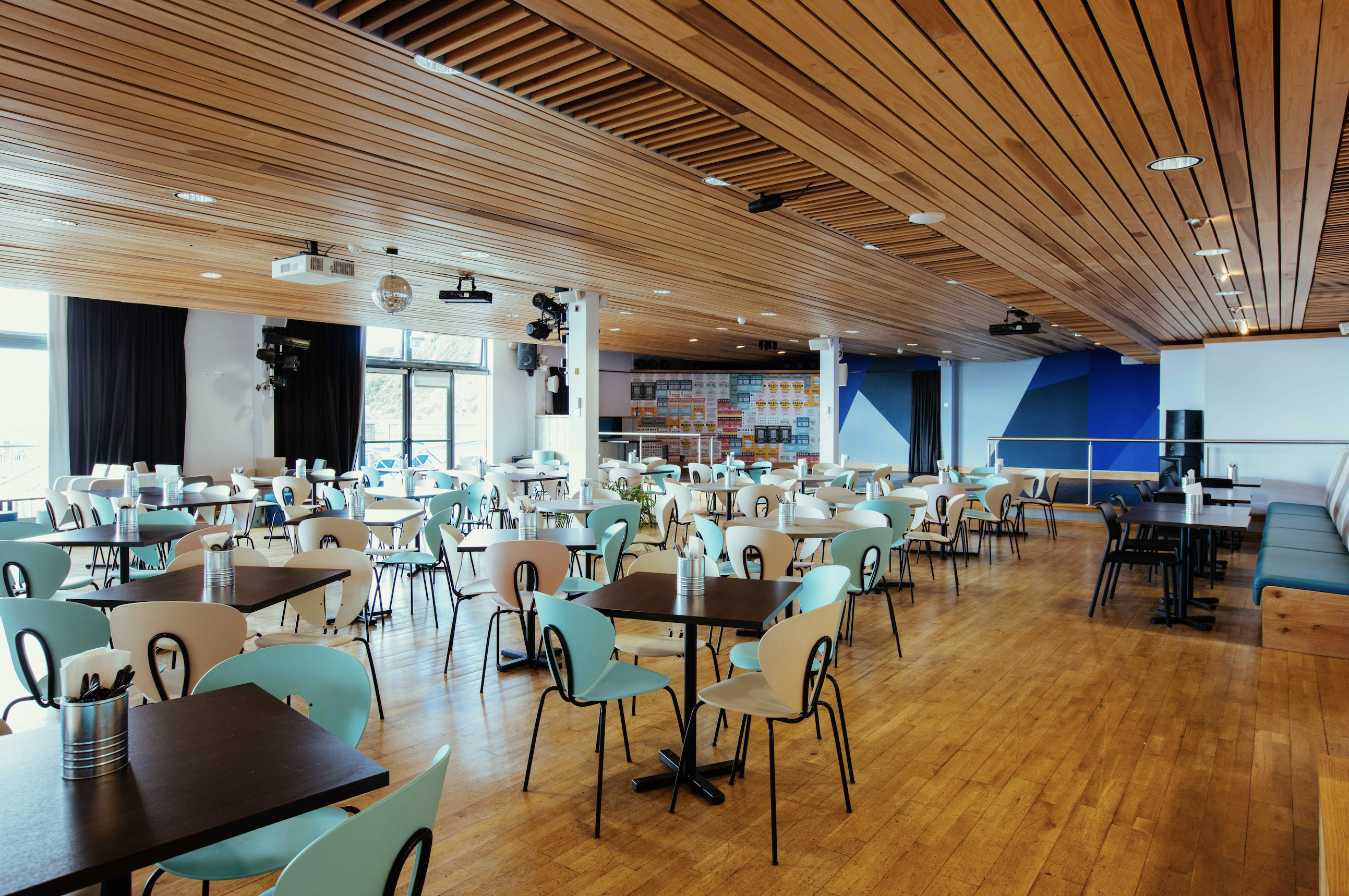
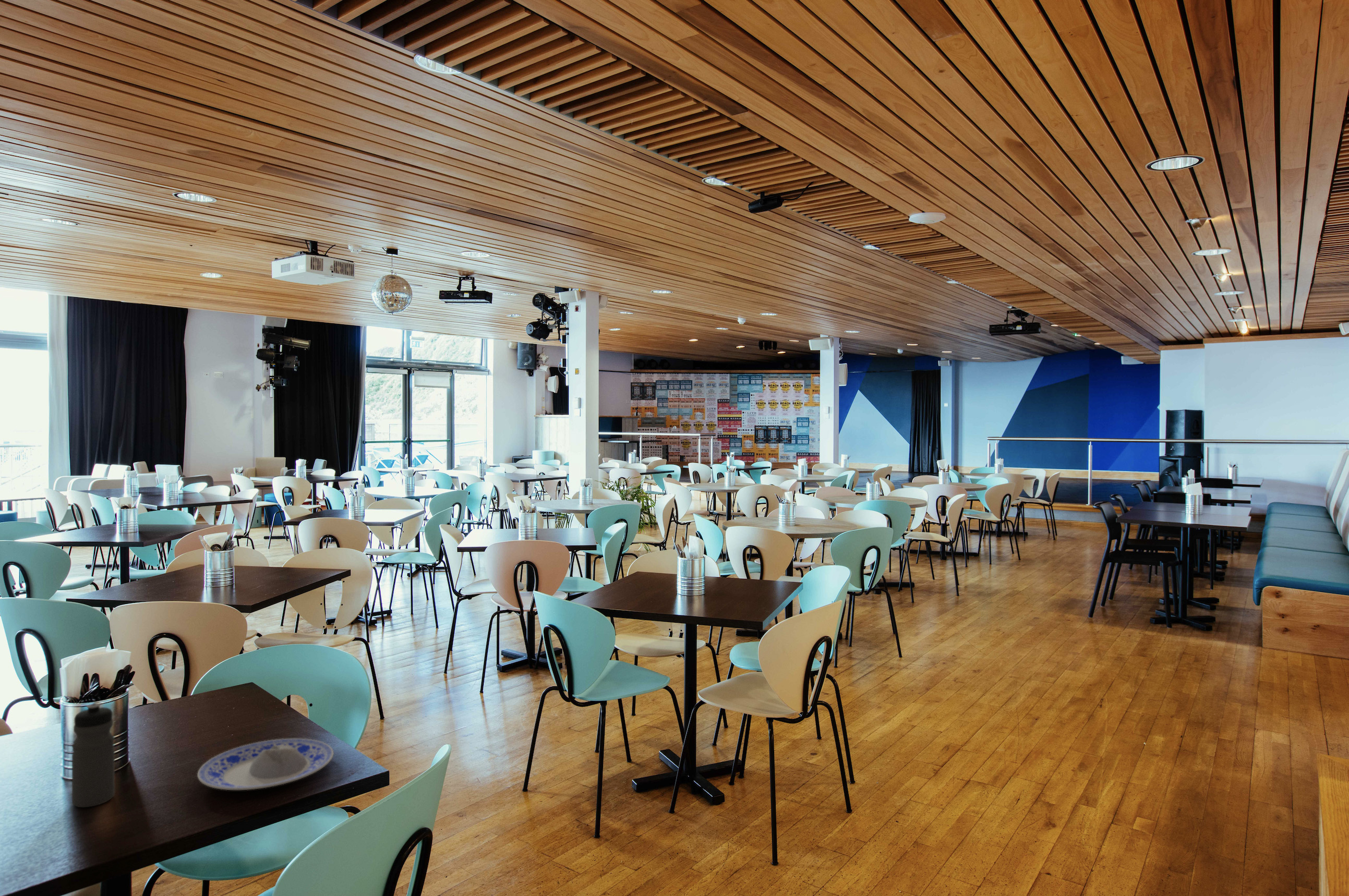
+ plate [197,738,334,791]
+ water bottle [71,703,115,808]
